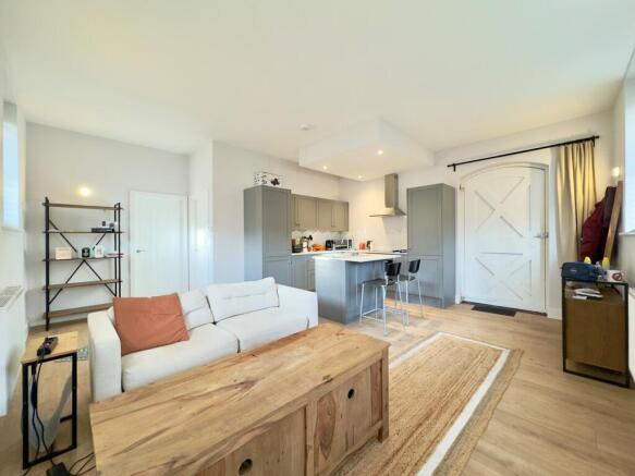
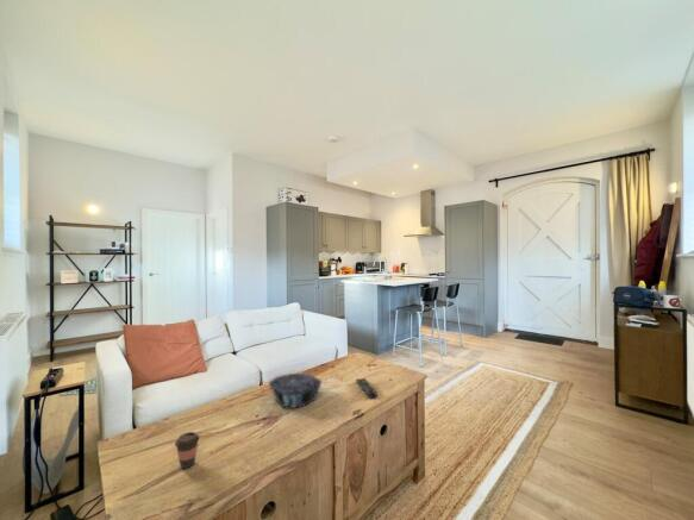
+ coffee cup [174,431,200,470]
+ decorative bowl [268,372,324,409]
+ remote control [355,377,379,400]
